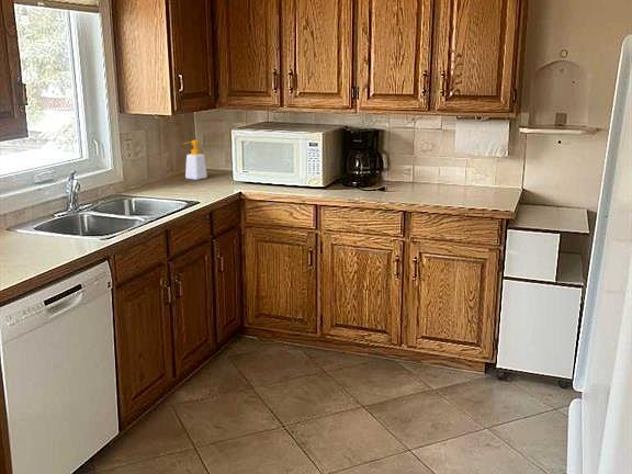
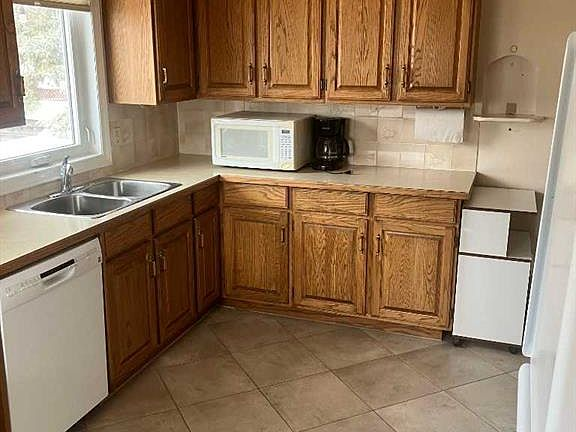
- soap bottle [182,139,208,181]
